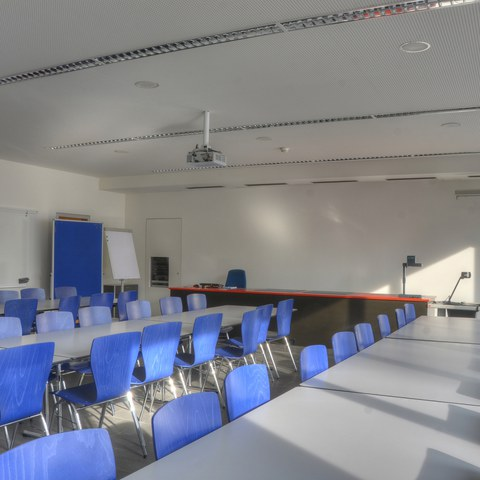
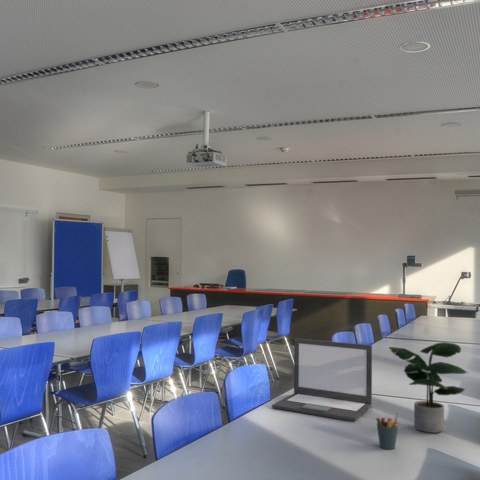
+ potted plant [388,341,469,434]
+ laptop [271,337,373,422]
+ pen holder [375,411,400,450]
